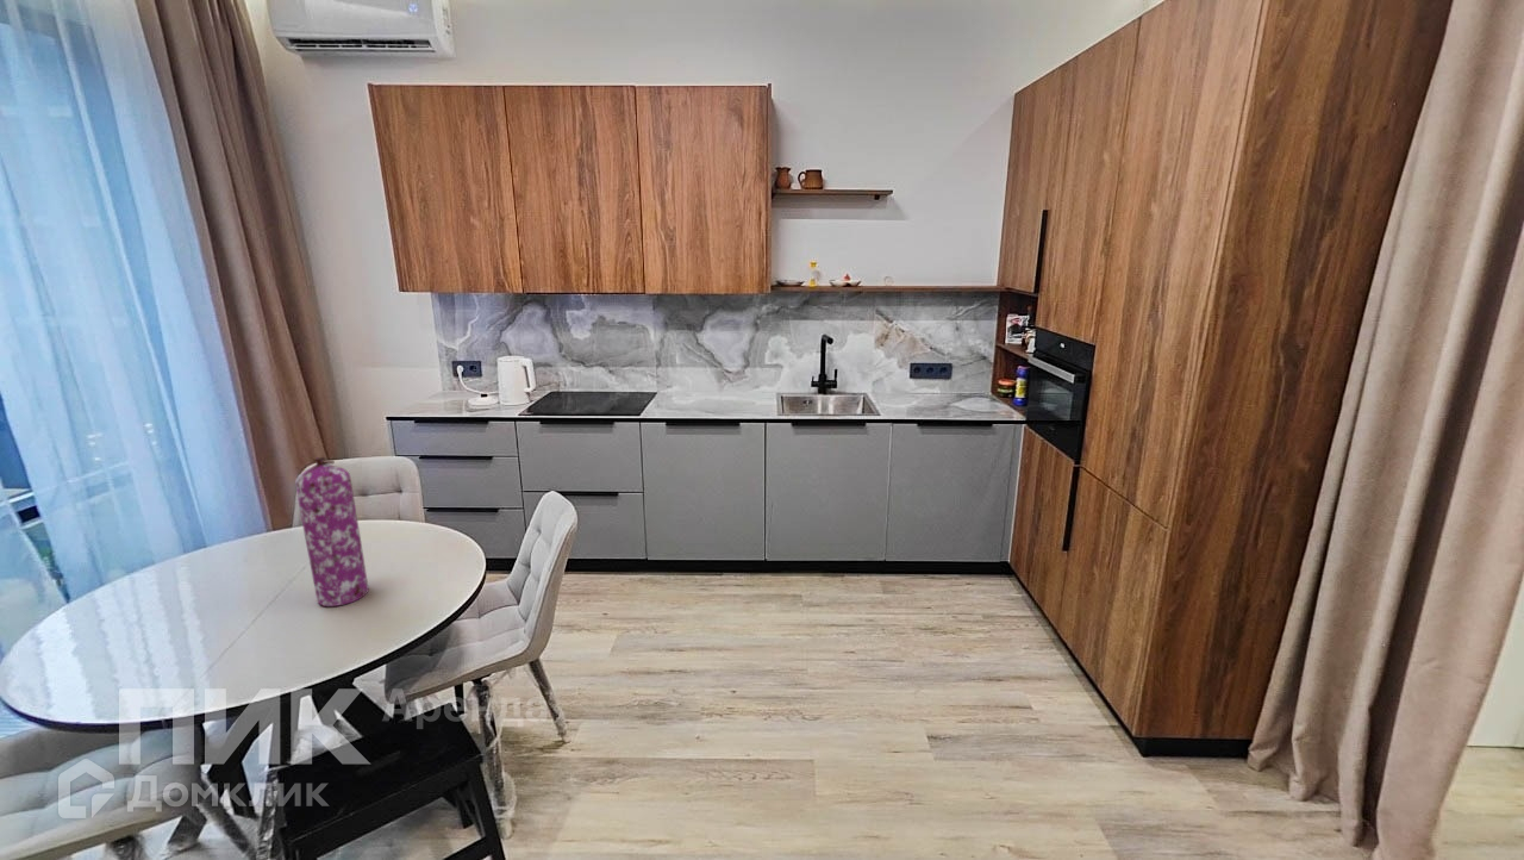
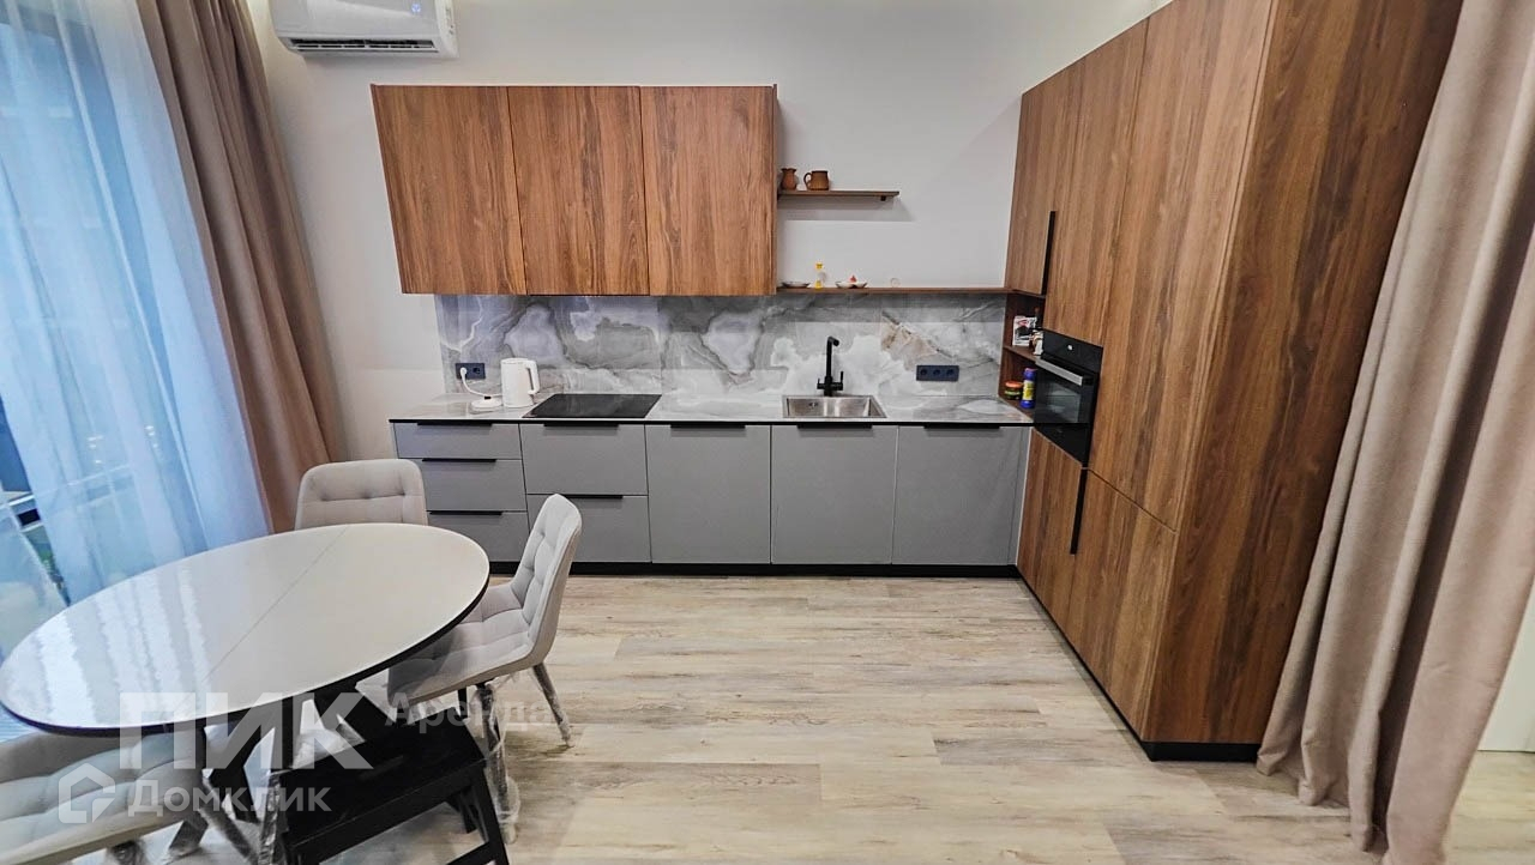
- gas cylinder [294,456,370,607]
